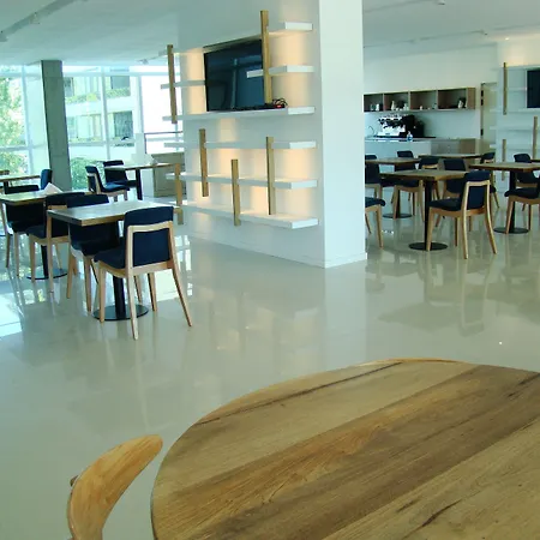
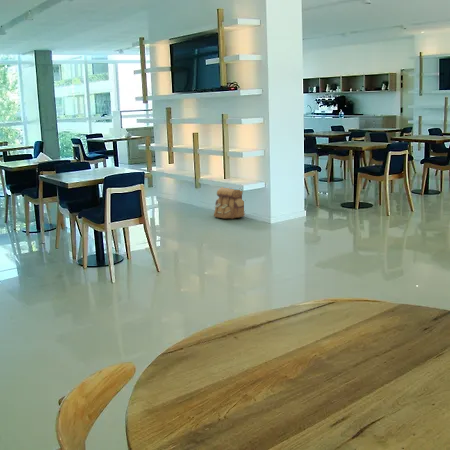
+ backpack [213,186,246,220]
